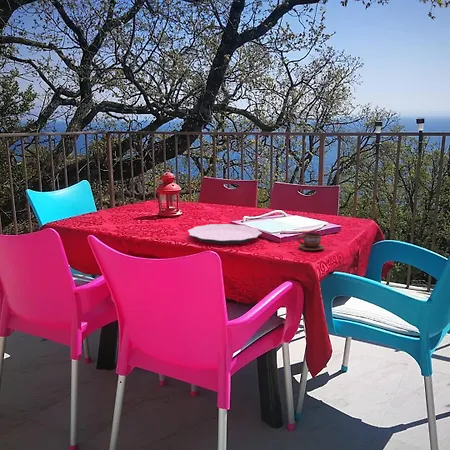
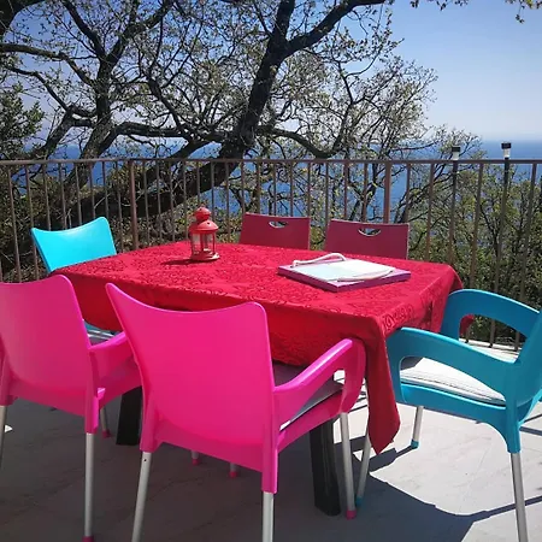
- plate [187,223,263,245]
- cup [296,232,325,252]
